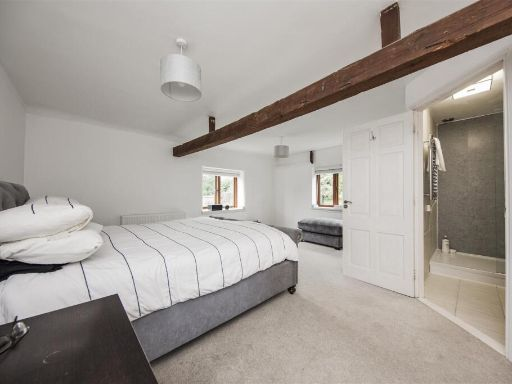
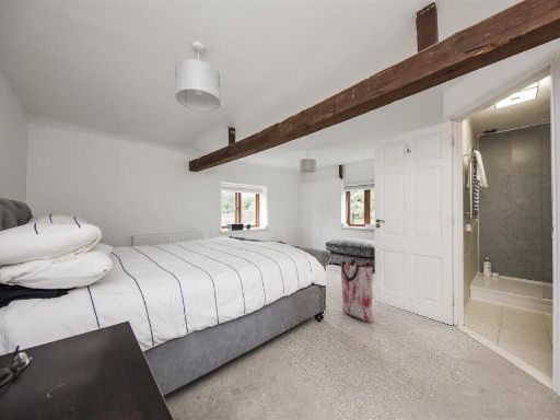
+ bag [340,258,374,324]
